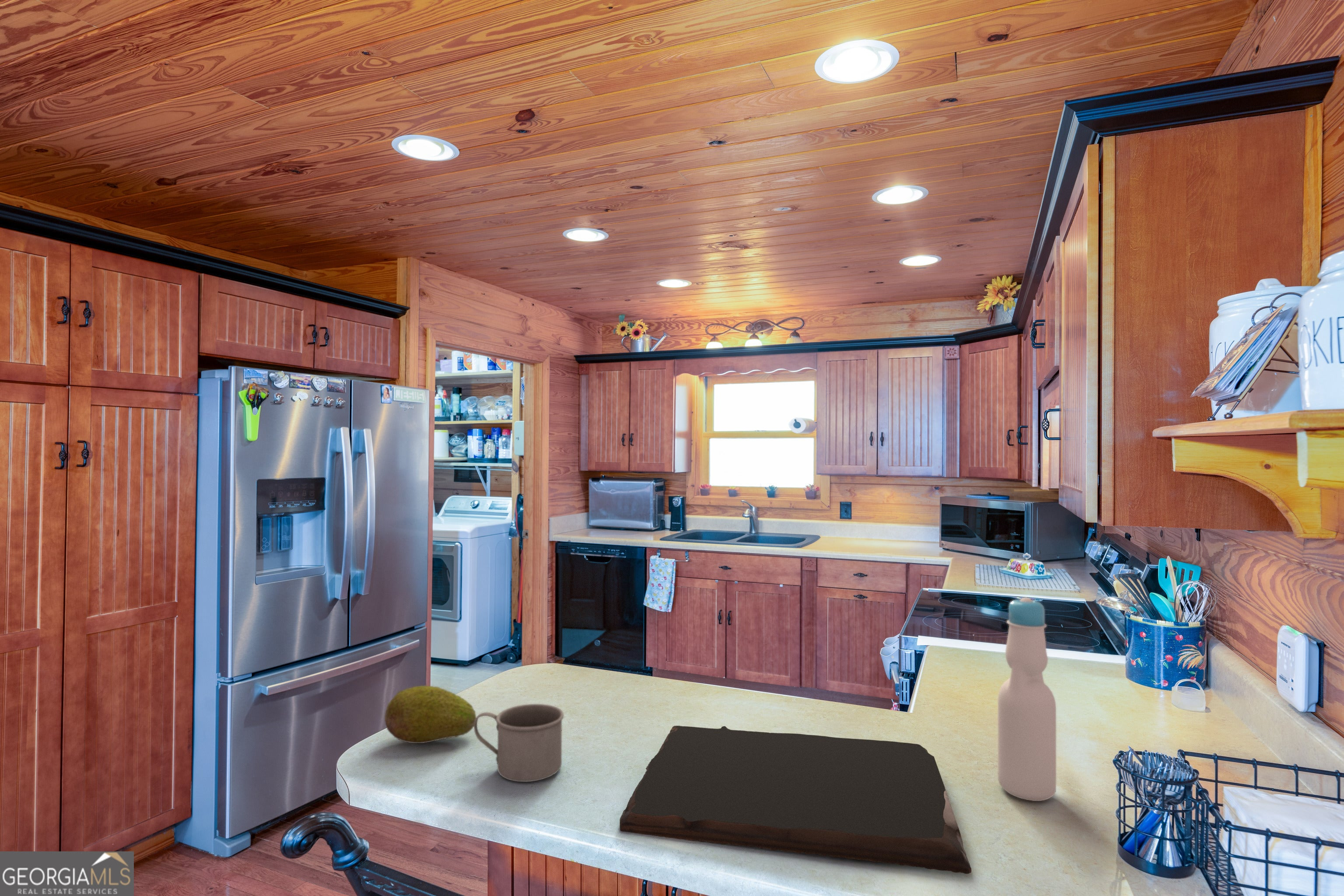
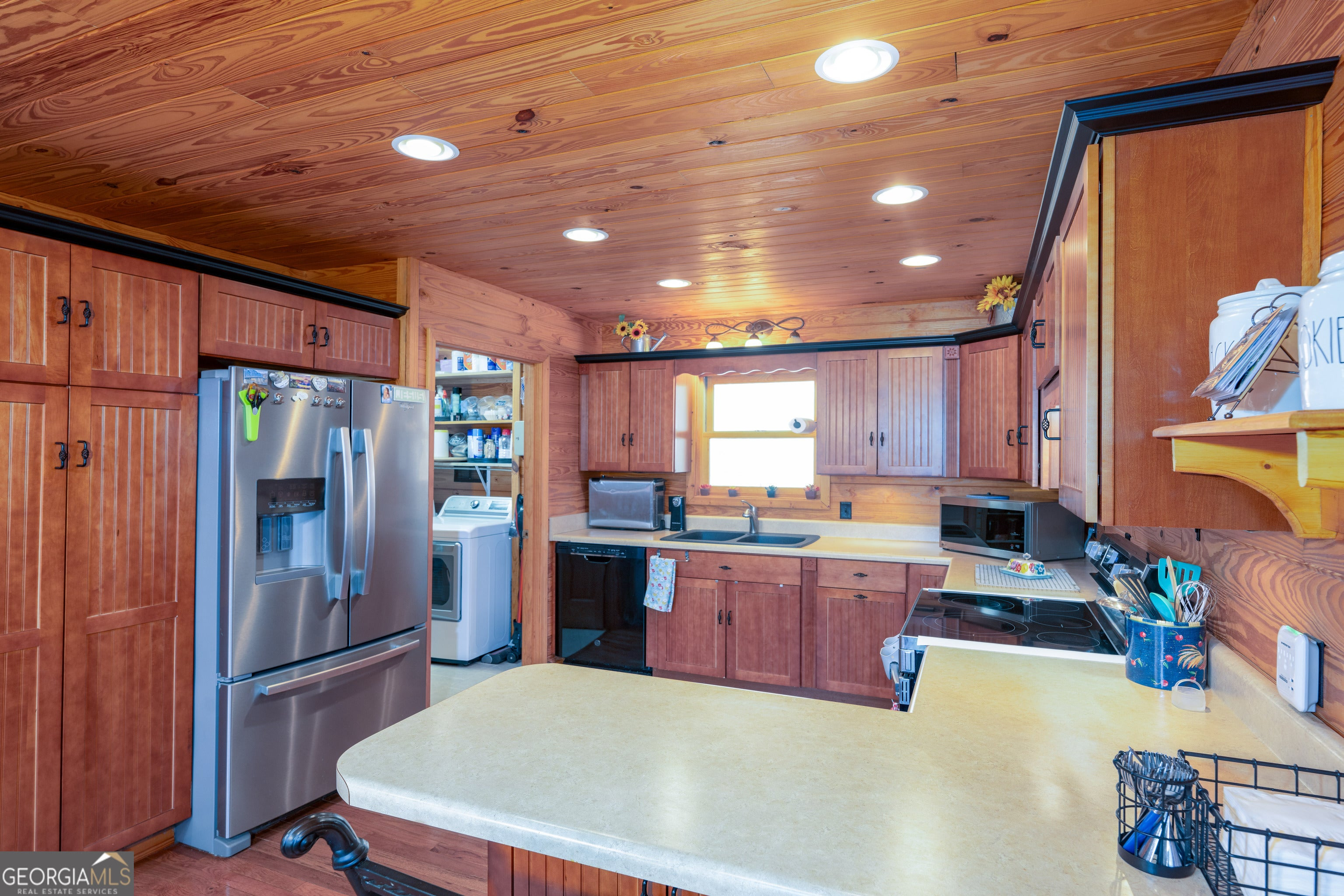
- fruit [384,685,476,744]
- bottle [998,597,1057,802]
- mug [473,704,564,782]
- cutting board [619,725,972,875]
